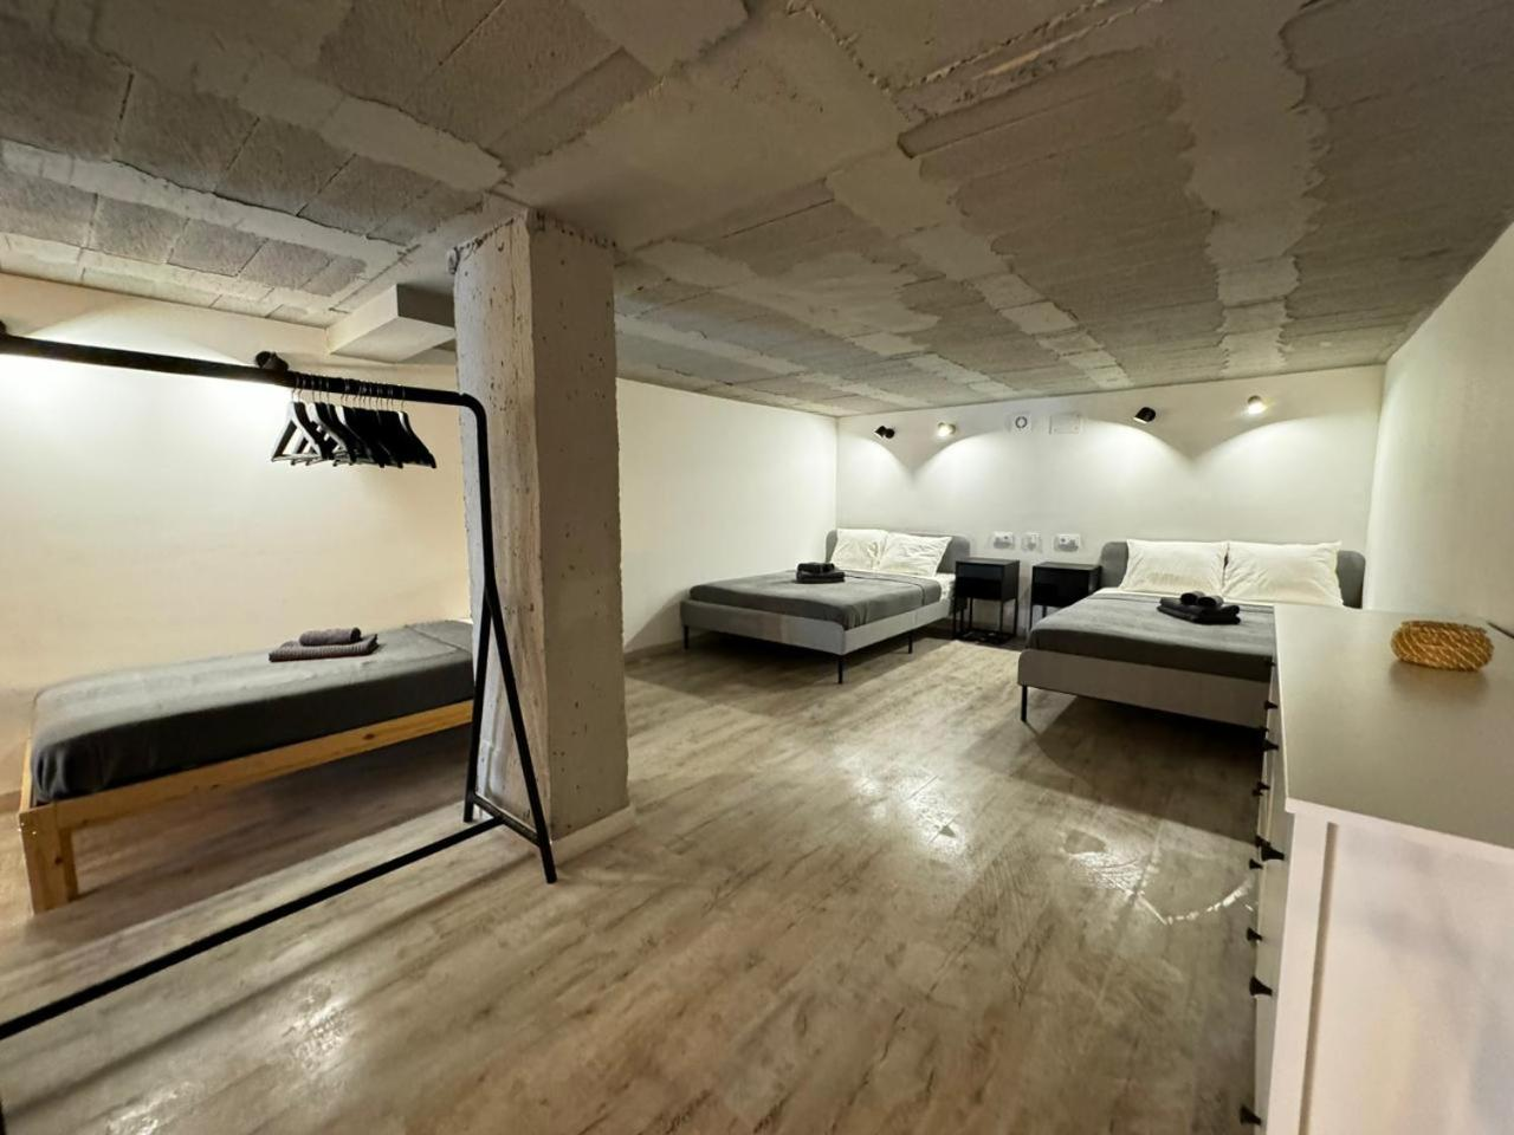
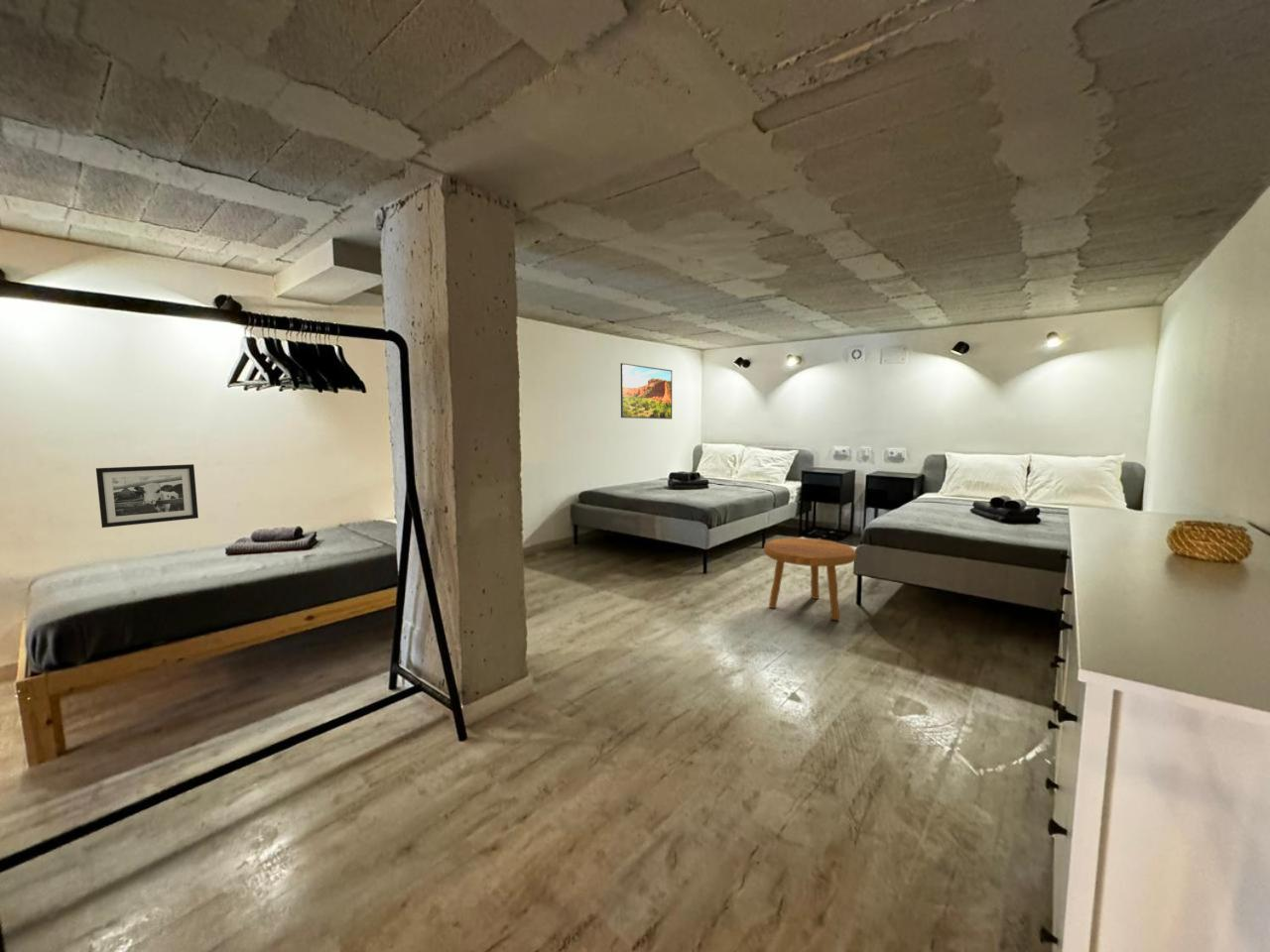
+ picture frame [95,463,199,529]
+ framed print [619,362,673,420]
+ footstool [763,536,857,621]
